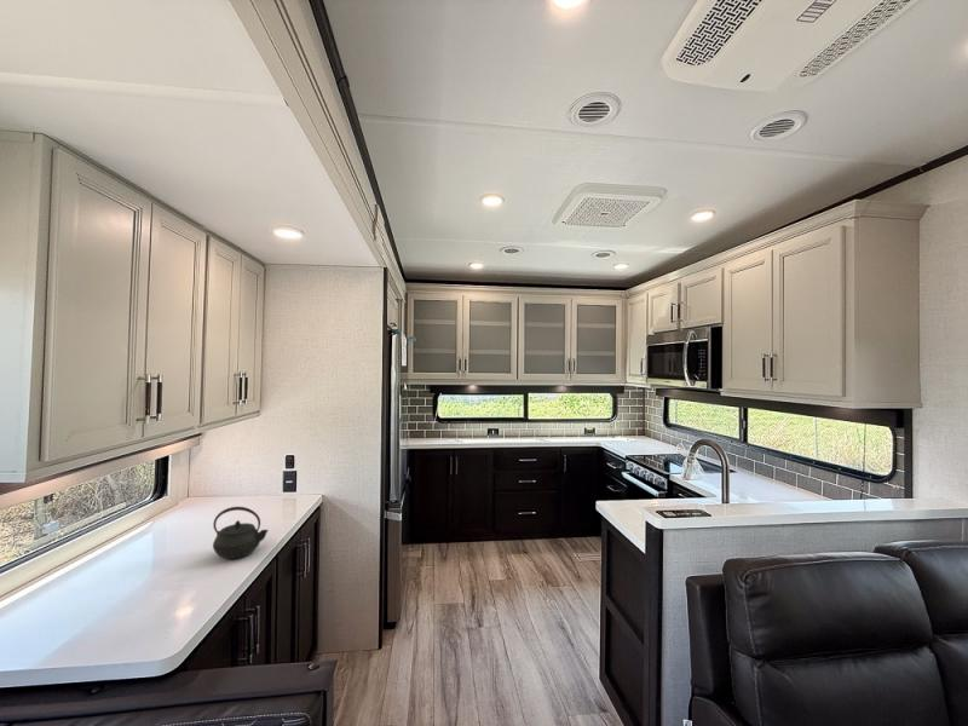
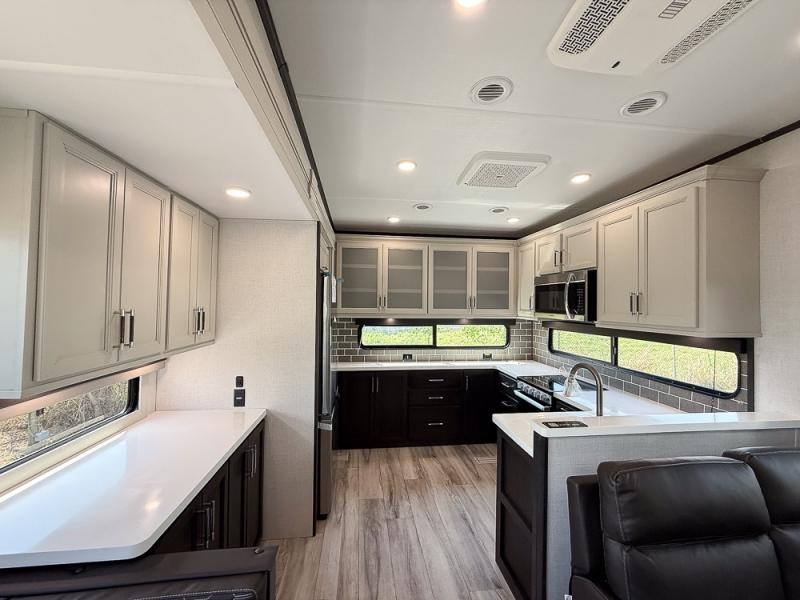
- kettle [212,506,270,560]
